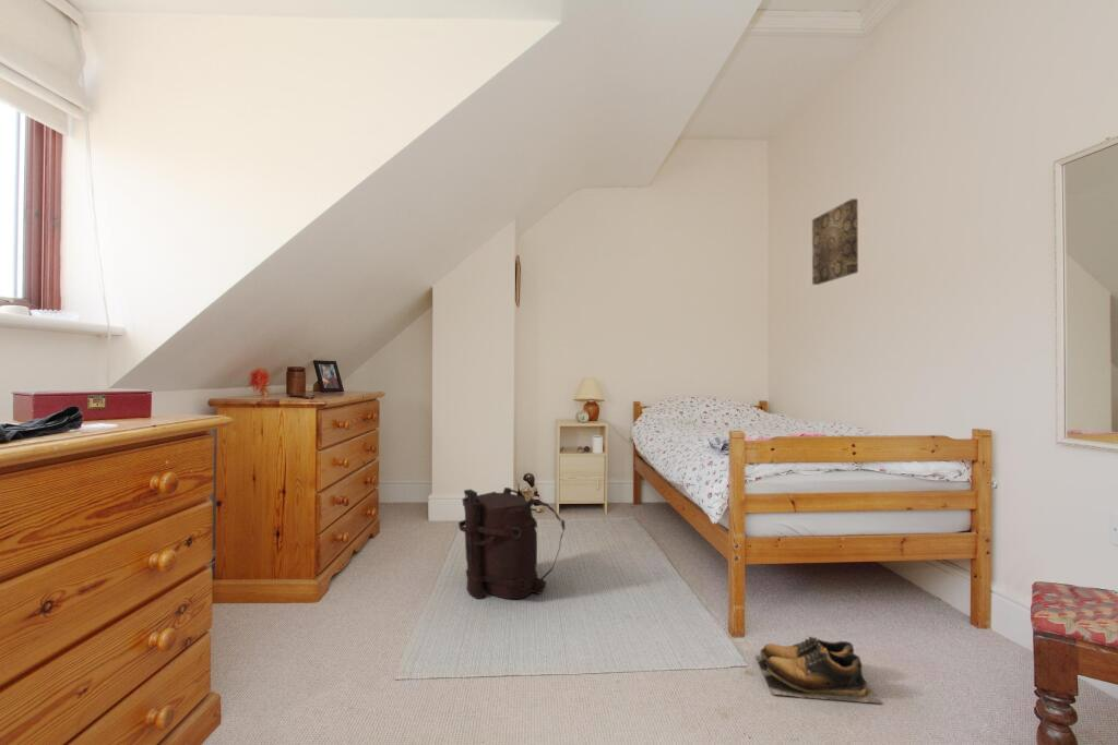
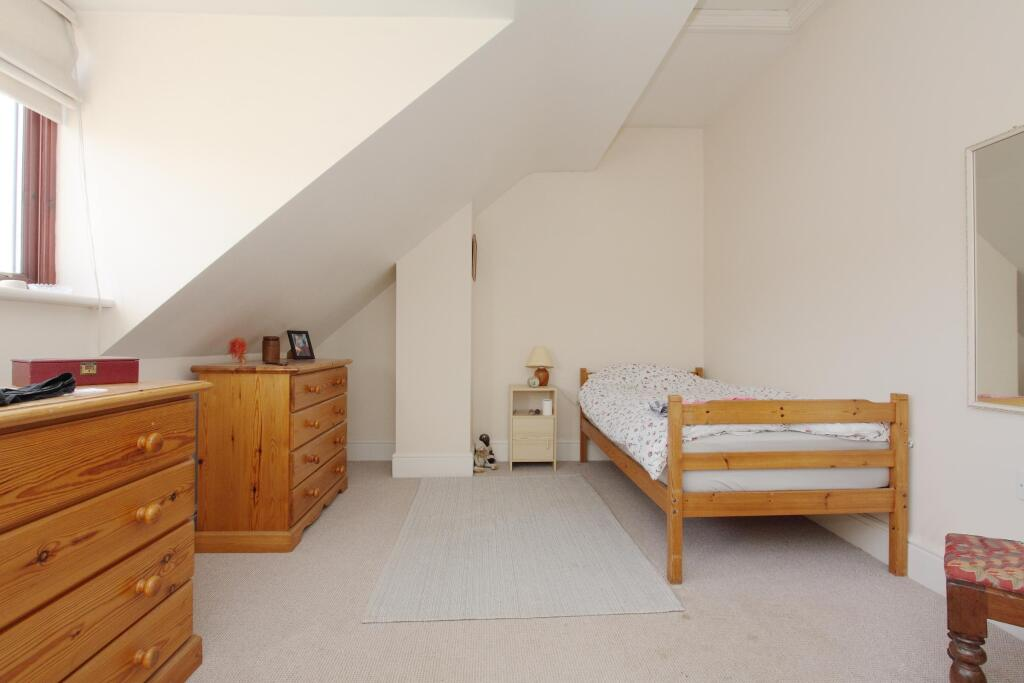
- backpack [457,486,566,600]
- wall art [811,197,859,286]
- shoes [754,636,883,705]
